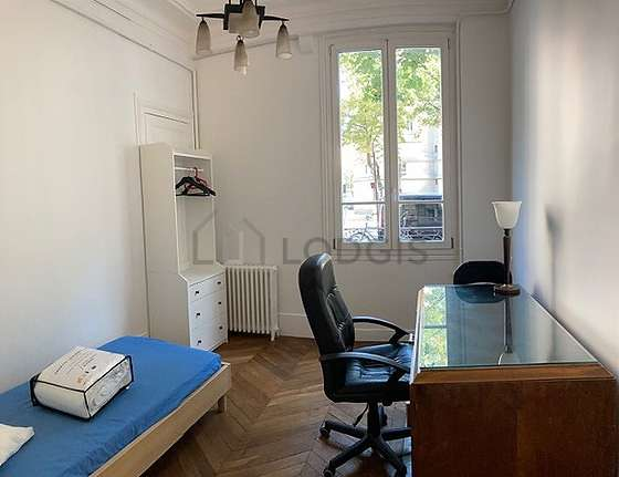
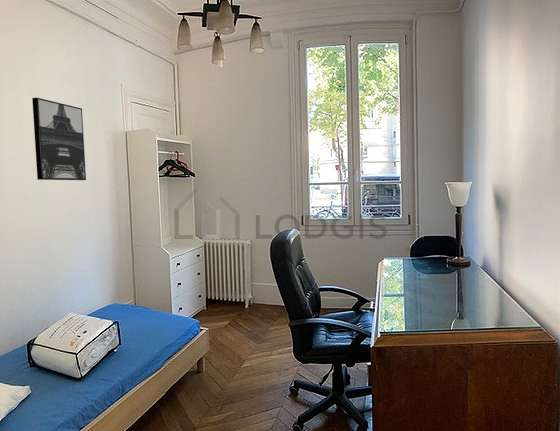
+ wall art [31,97,87,181]
